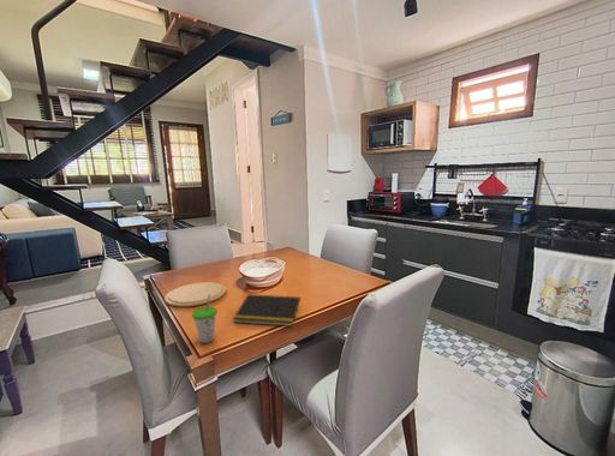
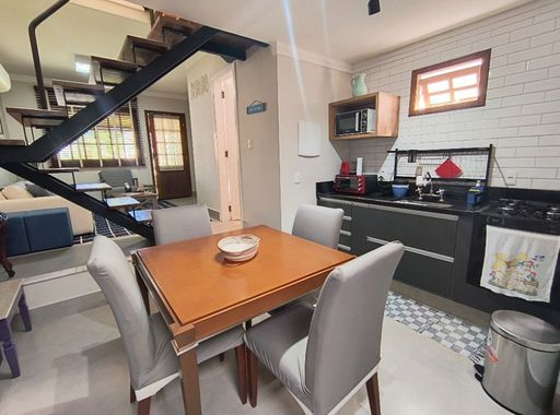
- notepad [232,293,301,328]
- cup [191,294,219,344]
- plate [163,281,227,308]
